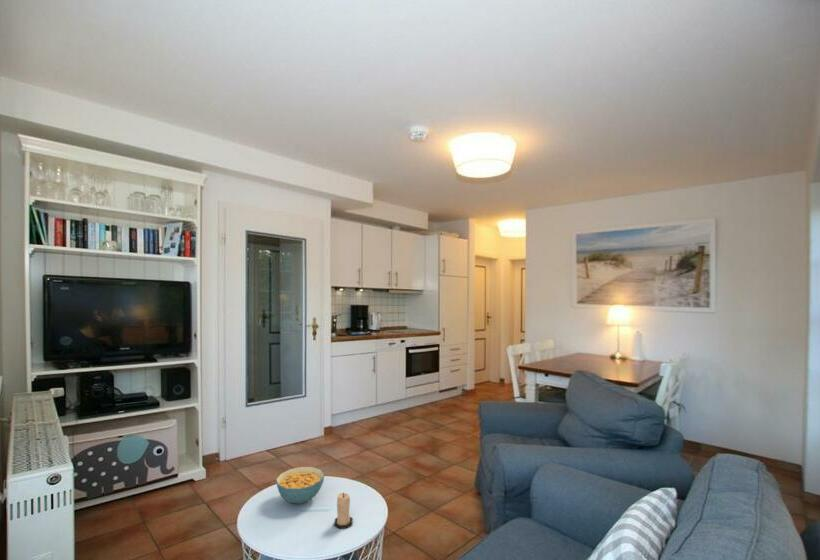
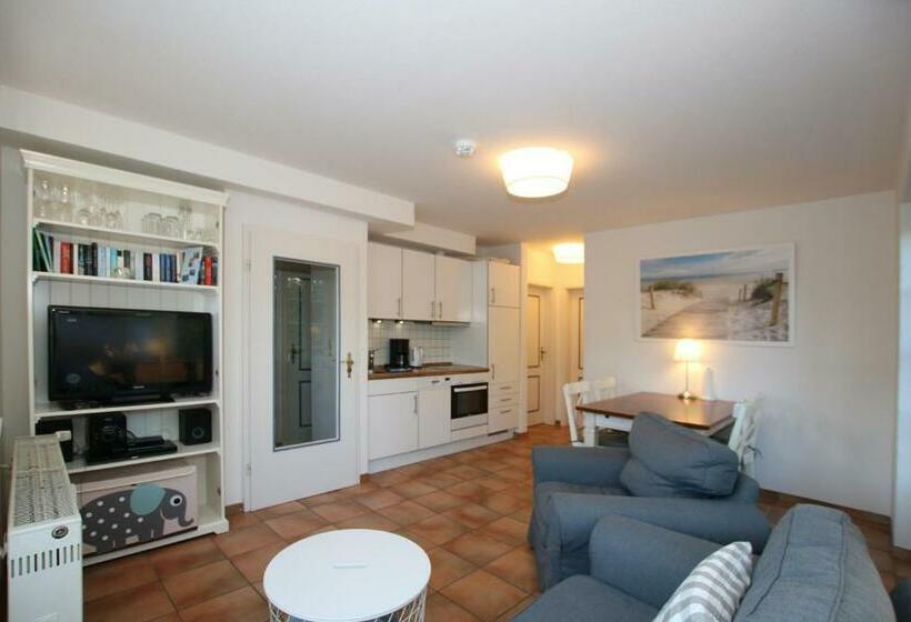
- cereal bowl [275,466,325,505]
- candle [333,491,354,530]
